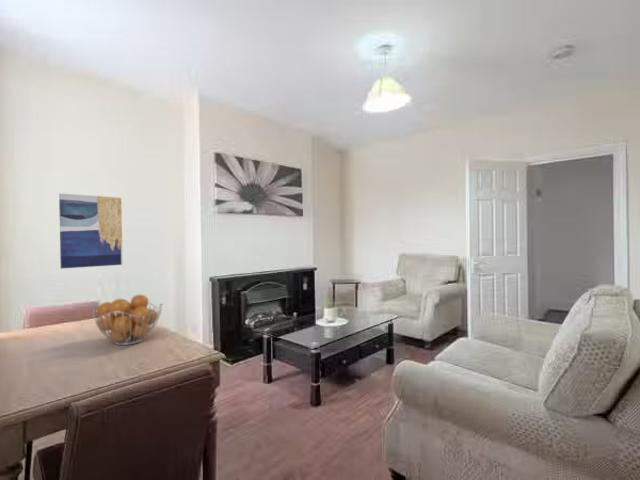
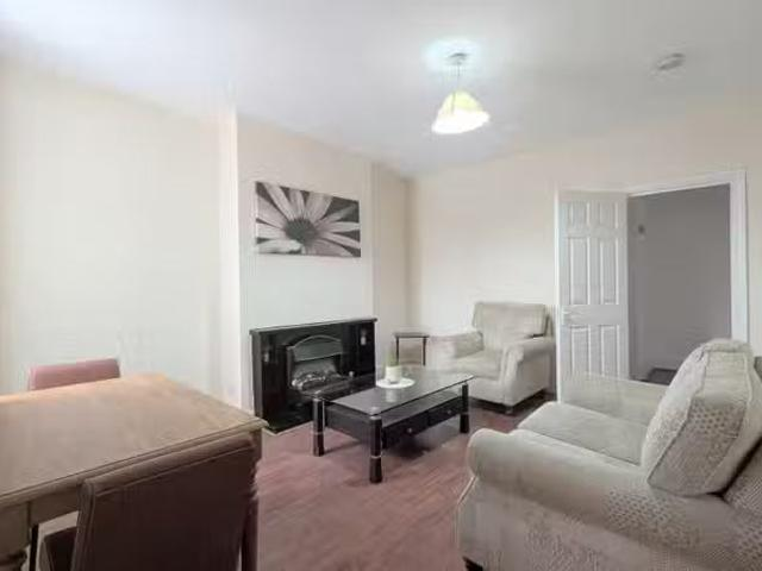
- fruit basket [92,294,163,346]
- wall art [58,193,124,270]
